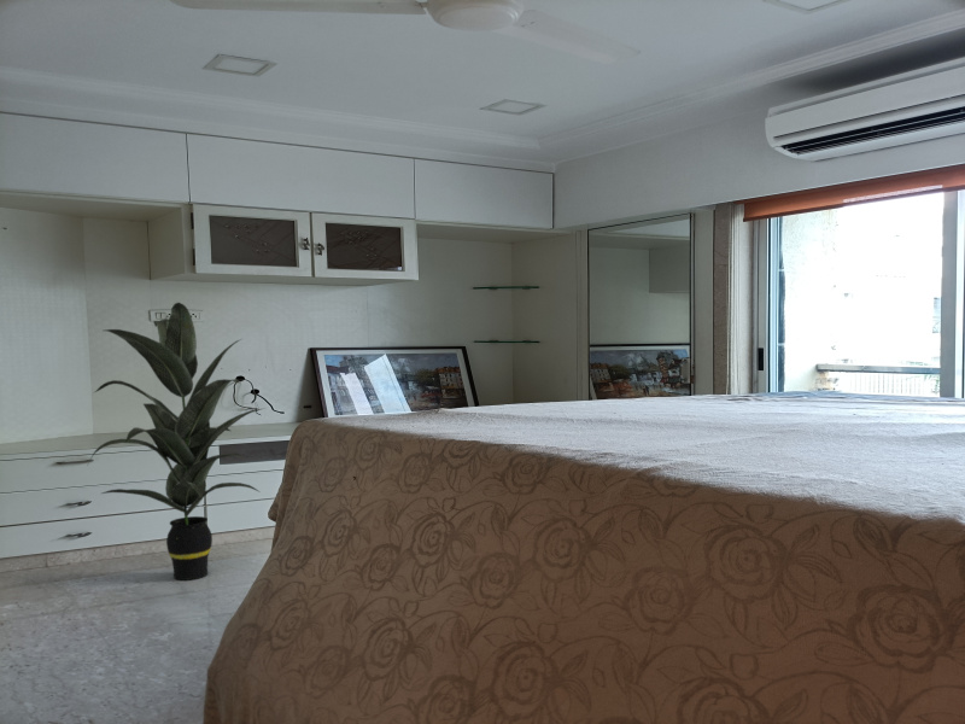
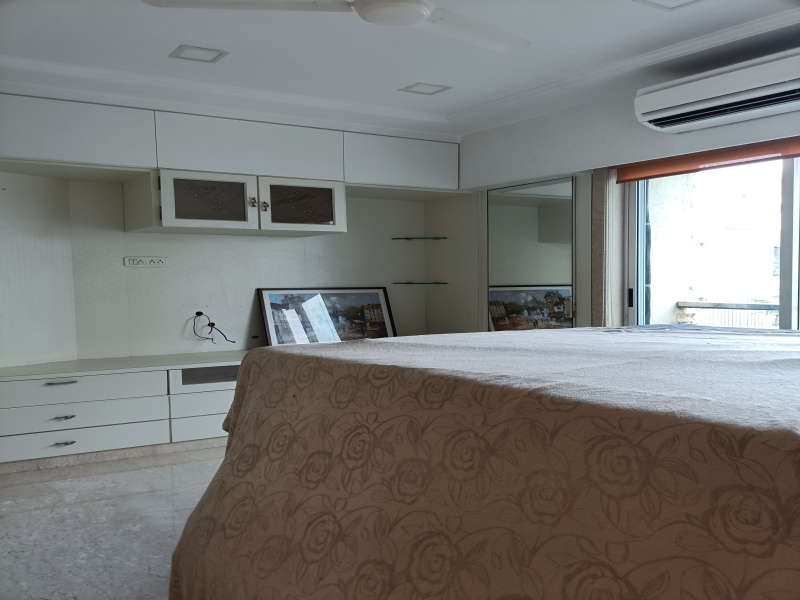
- indoor plant [86,302,267,582]
